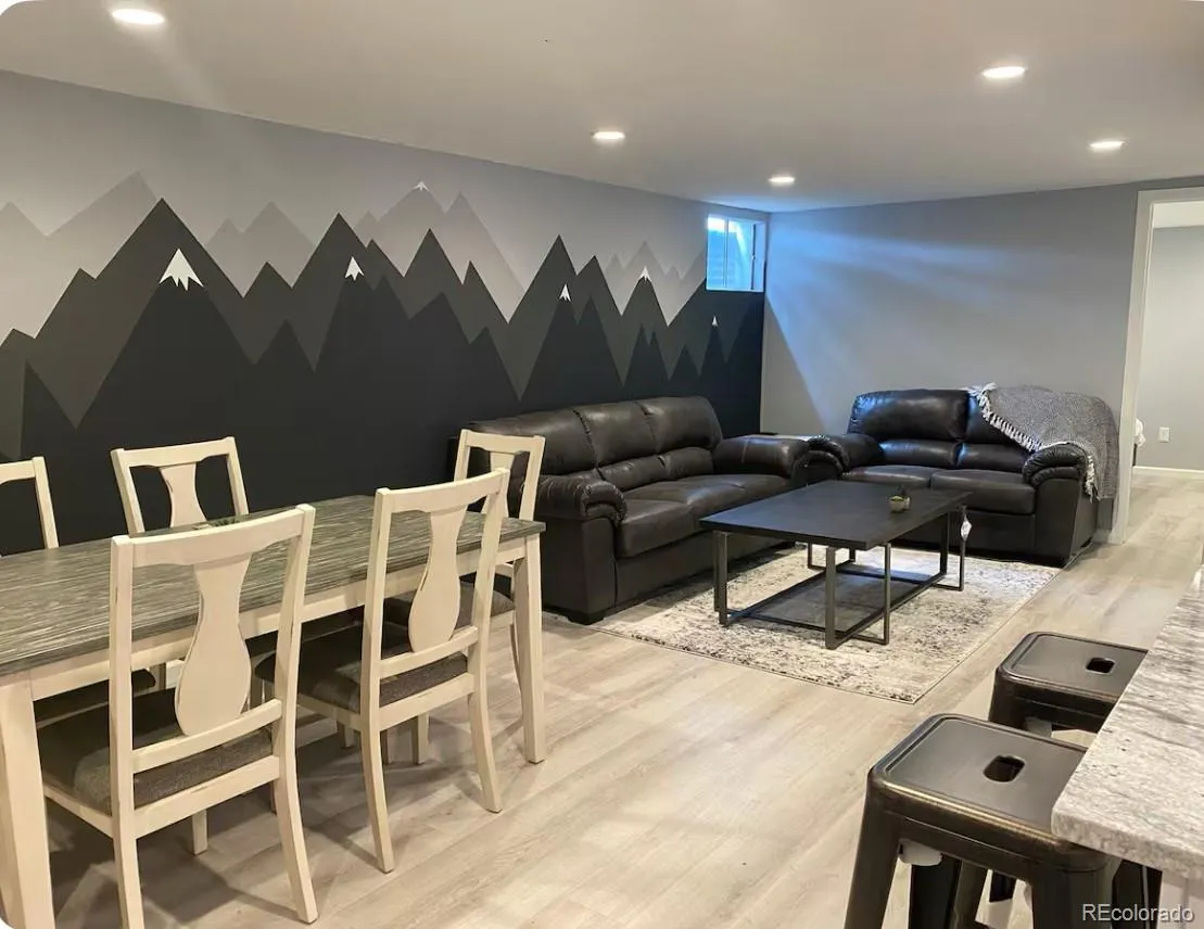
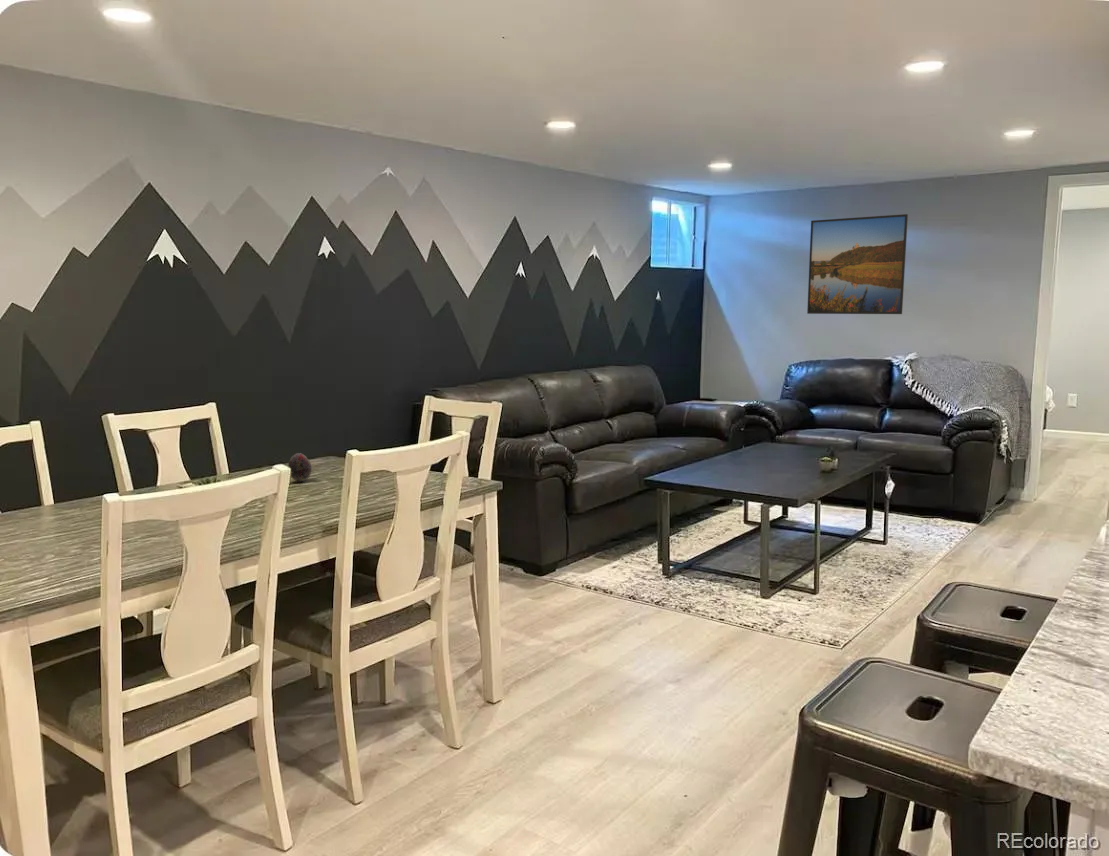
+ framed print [806,213,909,315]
+ decorative egg [287,452,313,482]
